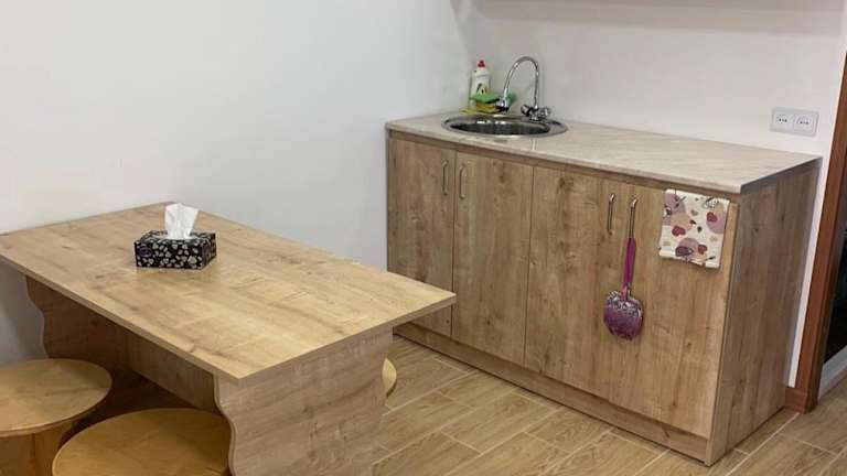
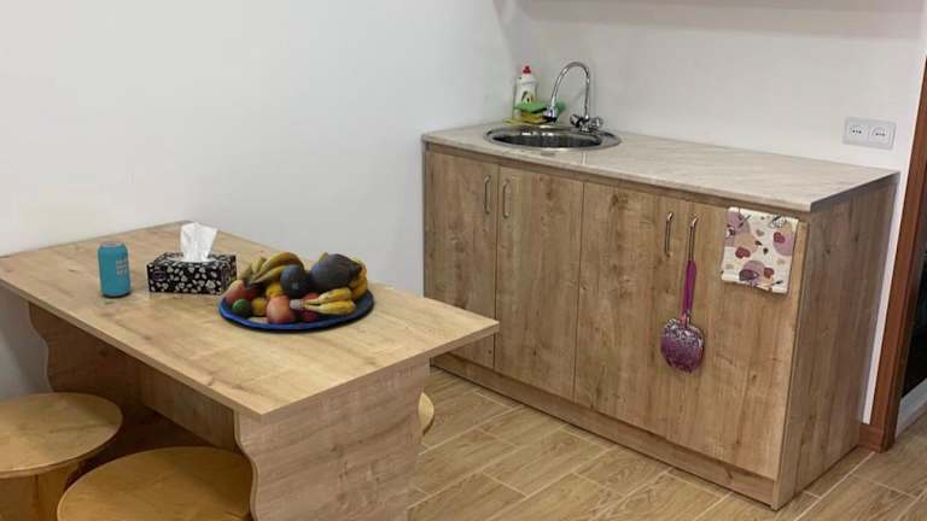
+ beverage can [97,240,132,297]
+ fruit bowl [218,251,375,330]
